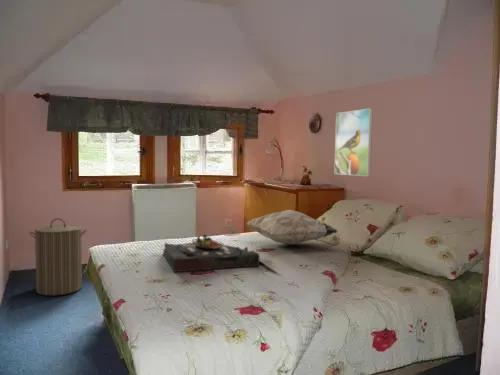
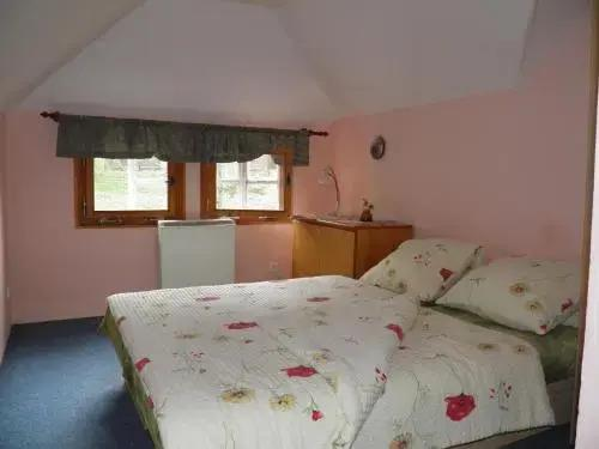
- decorative pillow [245,209,339,246]
- laundry hamper [28,217,88,296]
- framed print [333,107,374,177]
- serving tray [162,233,260,273]
